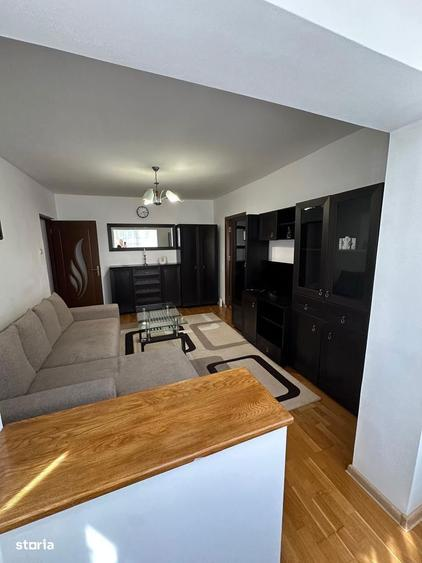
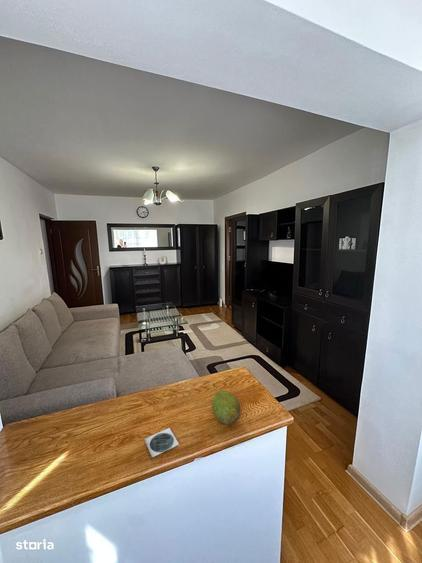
+ fruit [211,390,241,425]
+ coaster [143,427,180,458]
